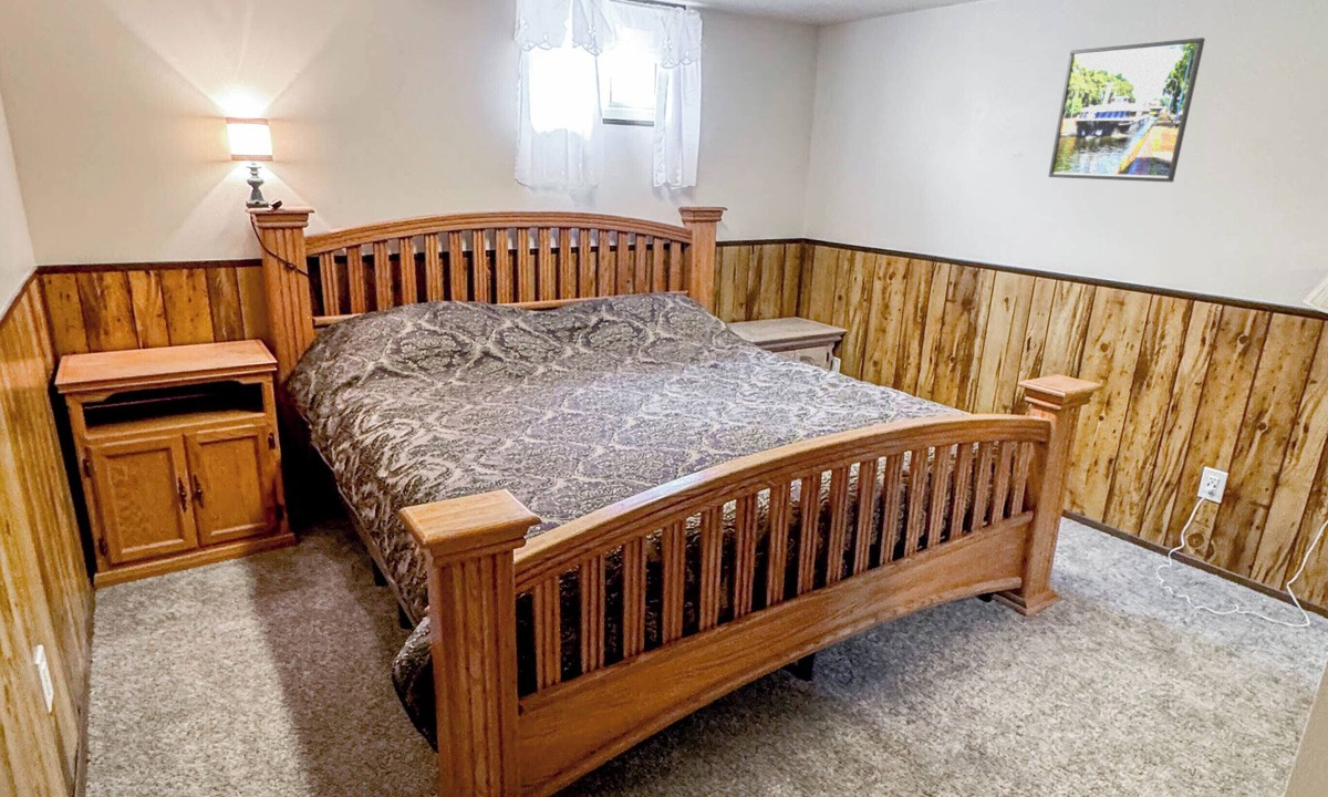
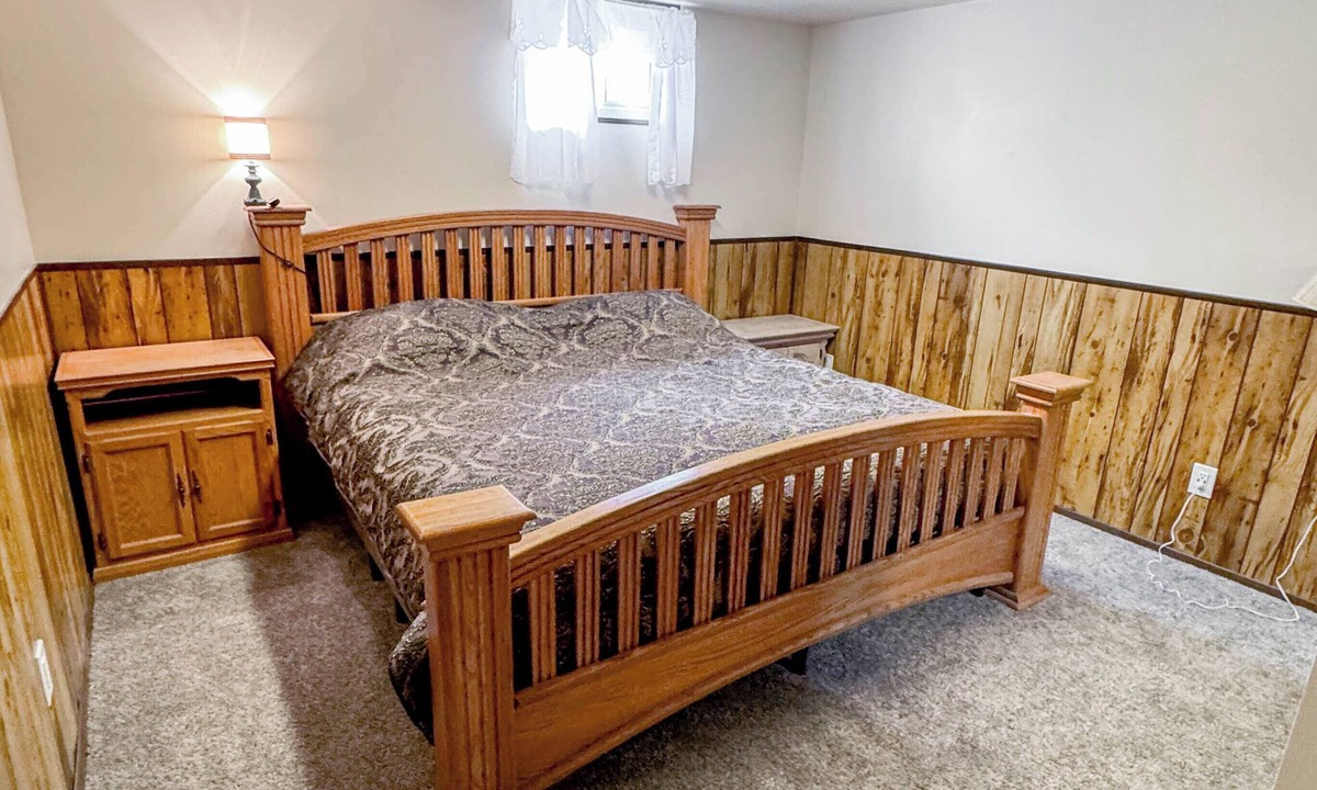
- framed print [1048,37,1206,184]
